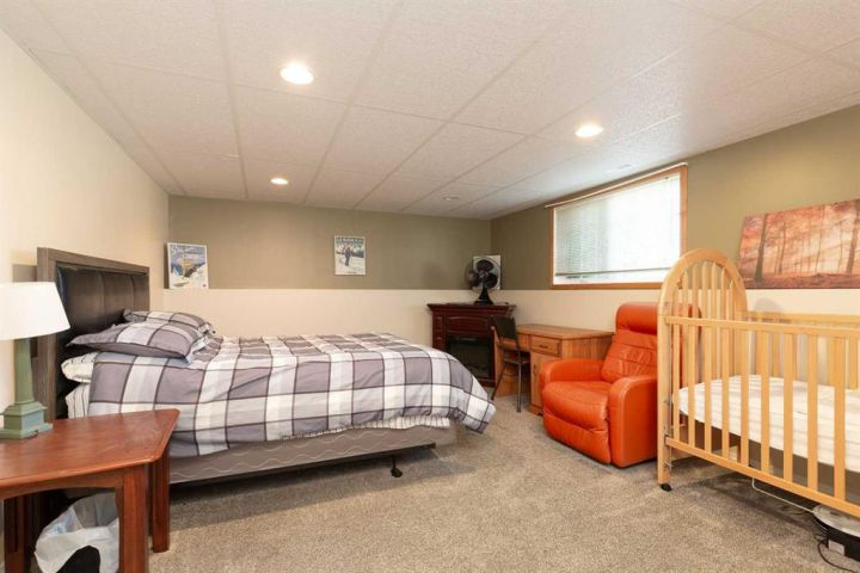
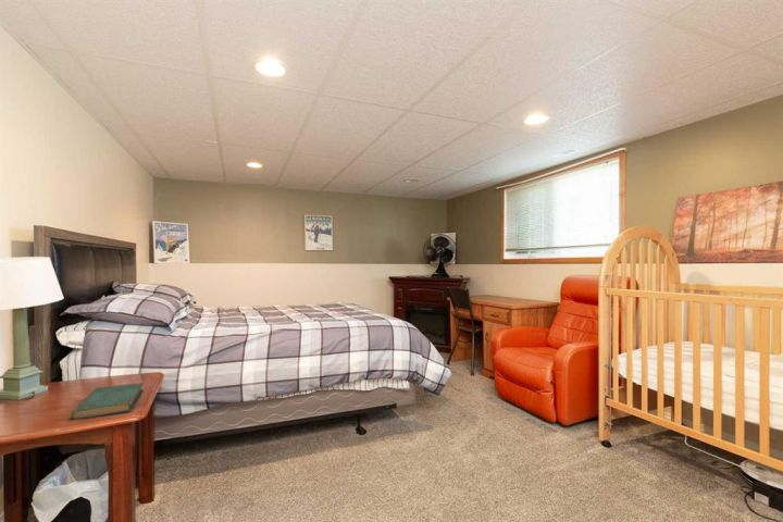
+ book [70,382,145,420]
